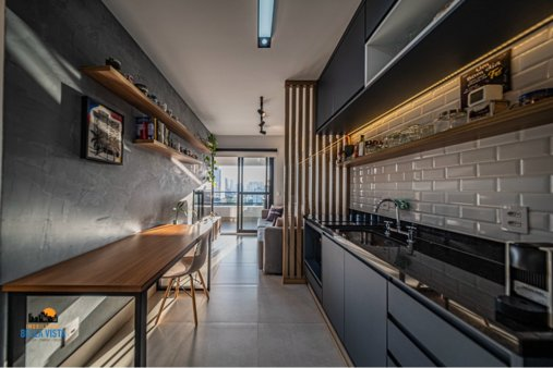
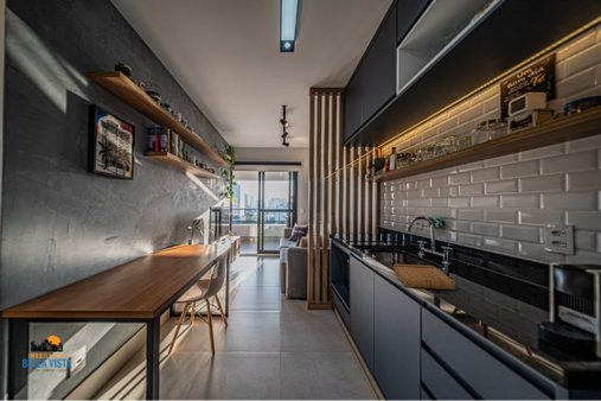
+ cutting board [392,263,456,291]
